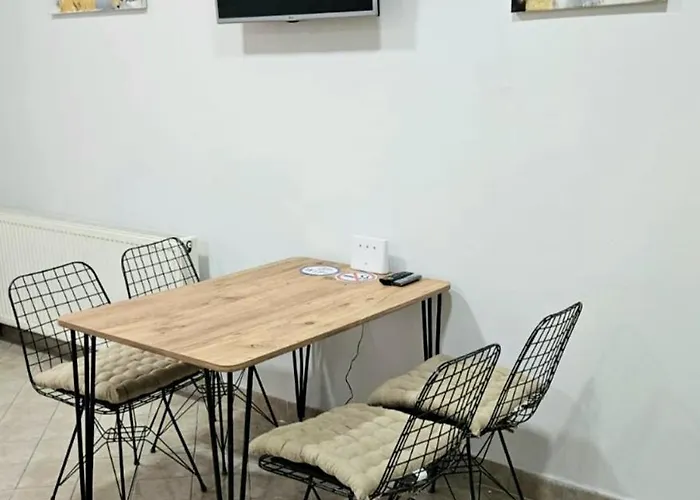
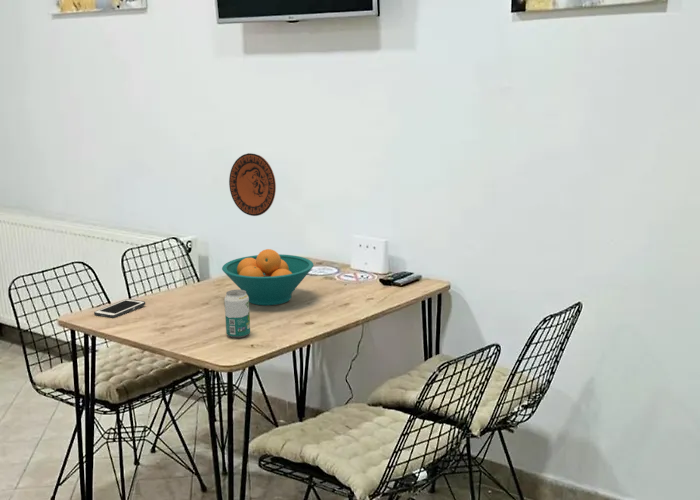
+ fruit bowl [221,248,314,307]
+ decorative plate [228,152,277,217]
+ beverage can [223,289,251,339]
+ cell phone [93,298,146,319]
